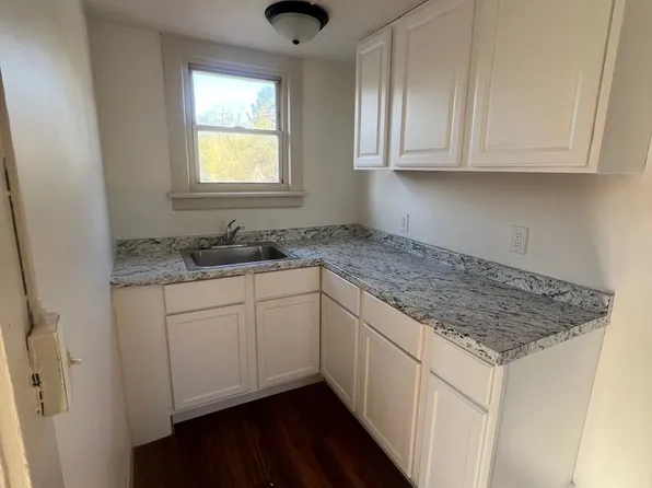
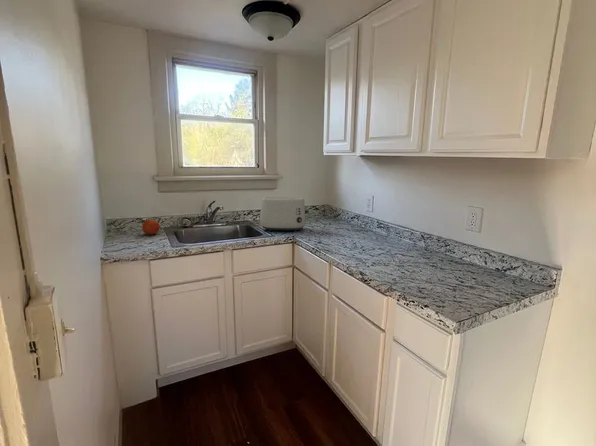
+ toaster [259,196,310,233]
+ fruit [141,218,161,236]
